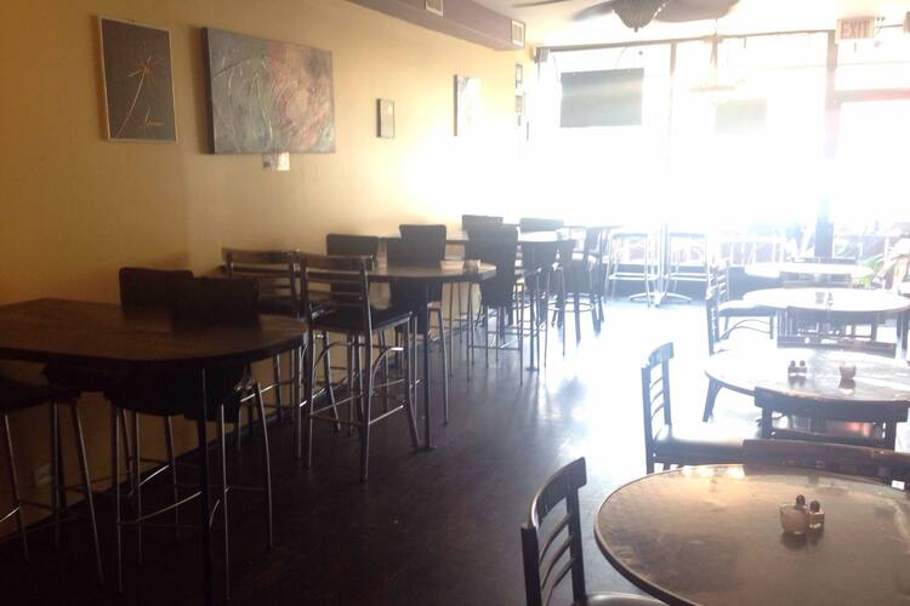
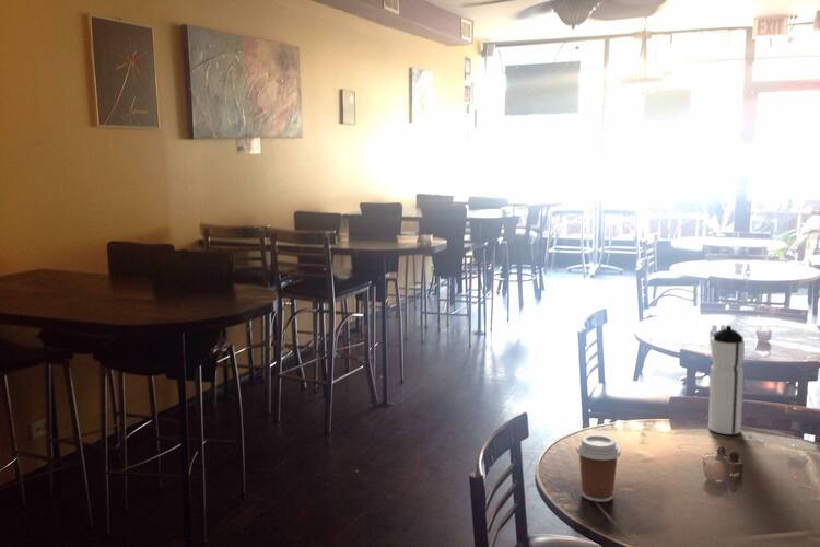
+ water bottle [707,324,746,435]
+ coffee cup [575,434,622,503]
